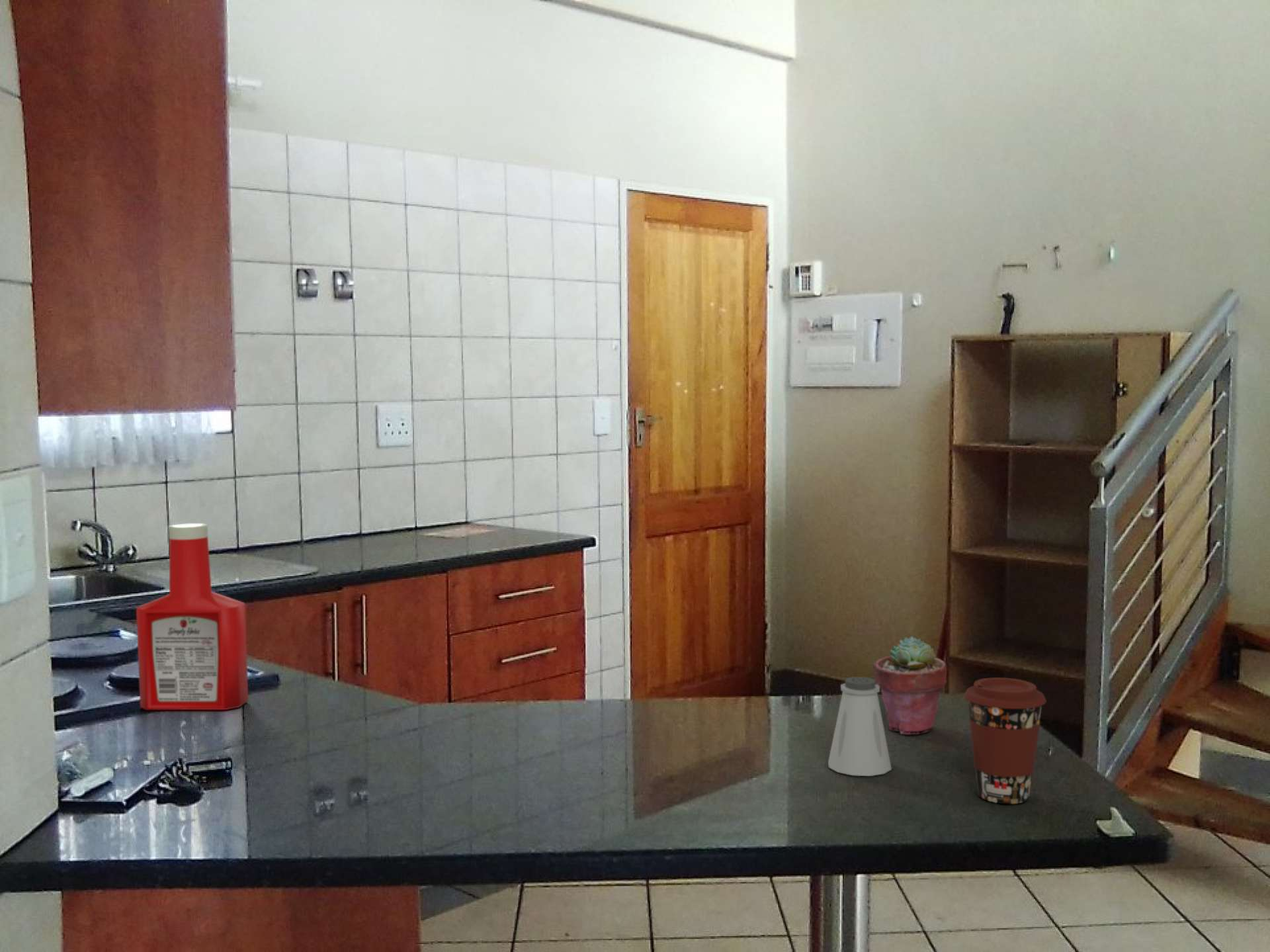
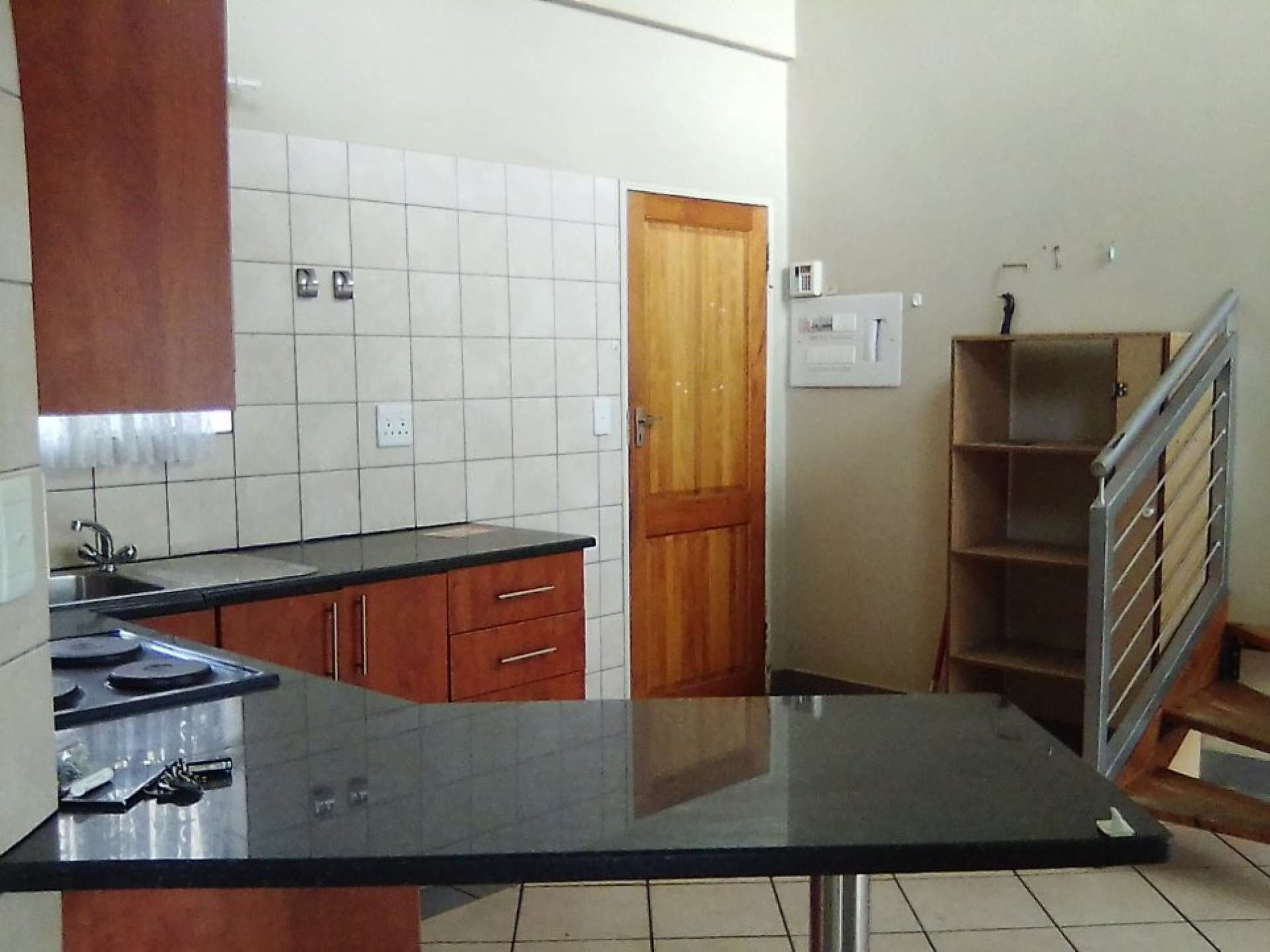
- saltshaker [827,676,892,777]
- soap bottle [136,523,249,711]
- coffee cup [963,677,1047,804]
- potted succulent [872,636,947,735]
